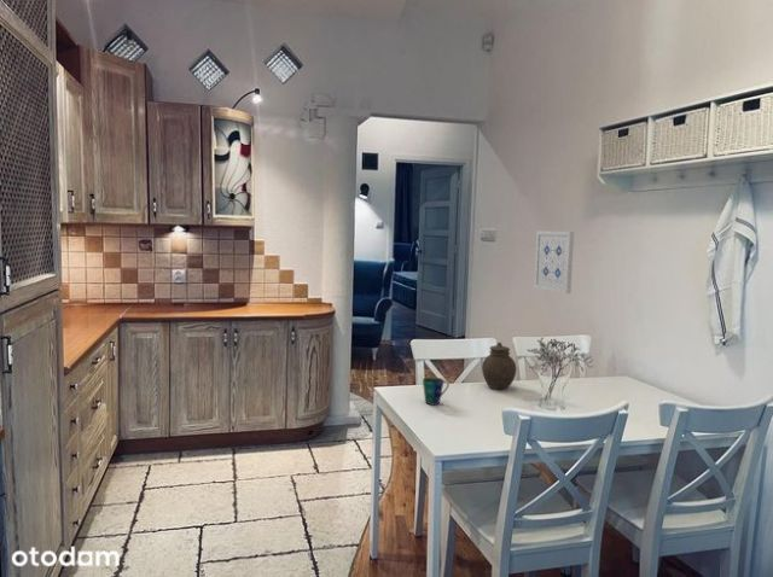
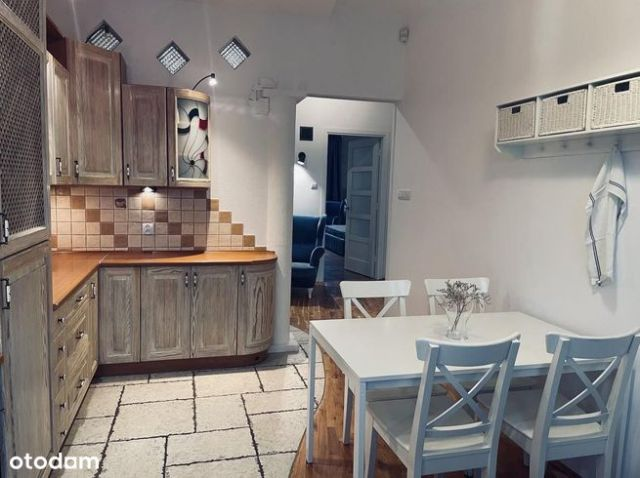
- wall art [533,231,575,295]
- cup [422,377,451,406]
- jar [481,342,518,390]
